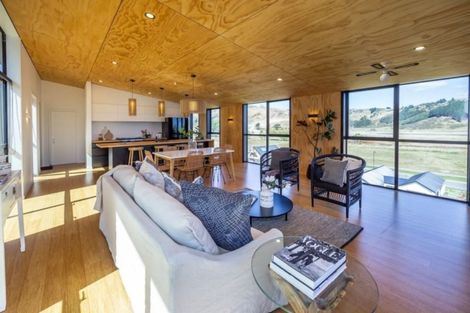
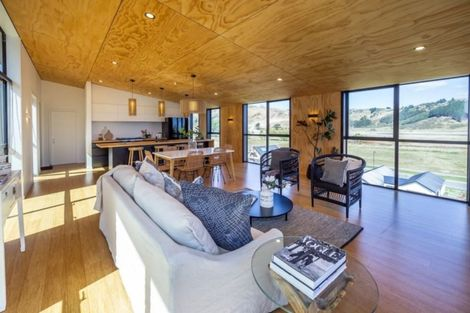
- ceiling fan [355,60,420,83]
